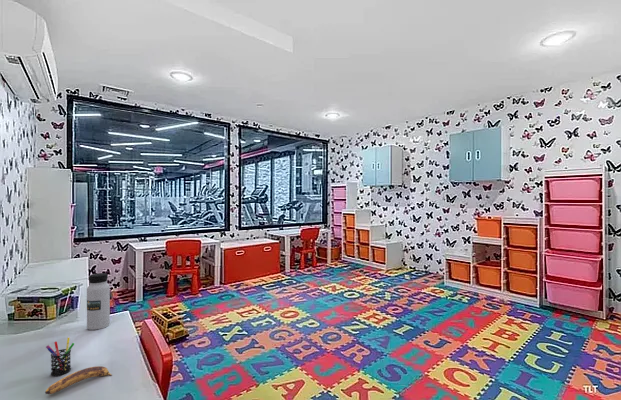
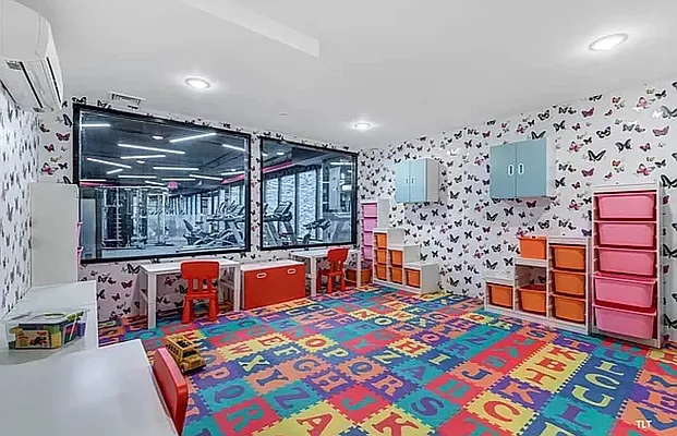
- water bottle [86,272,111,331]
- pen holder [45,337,75,377]
- banana [44,365,113,395]
